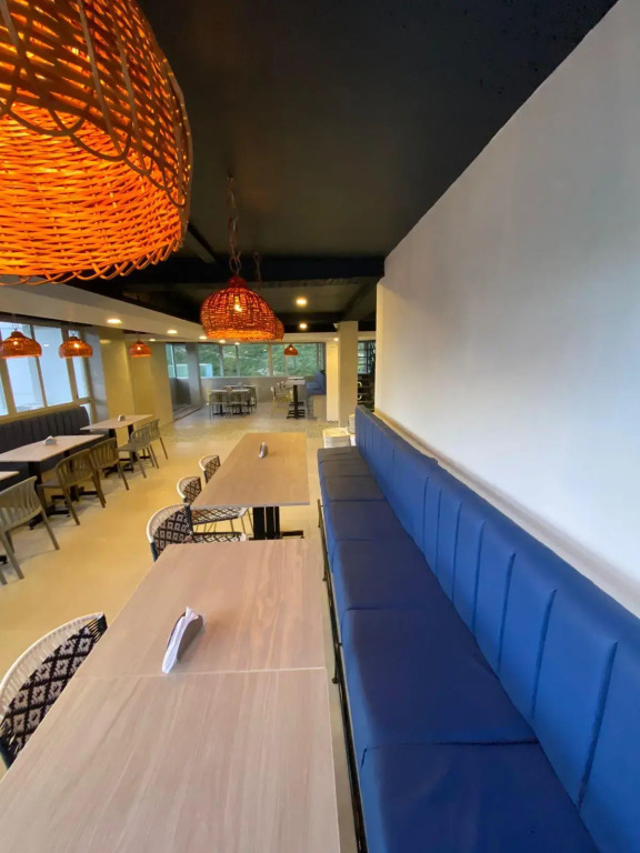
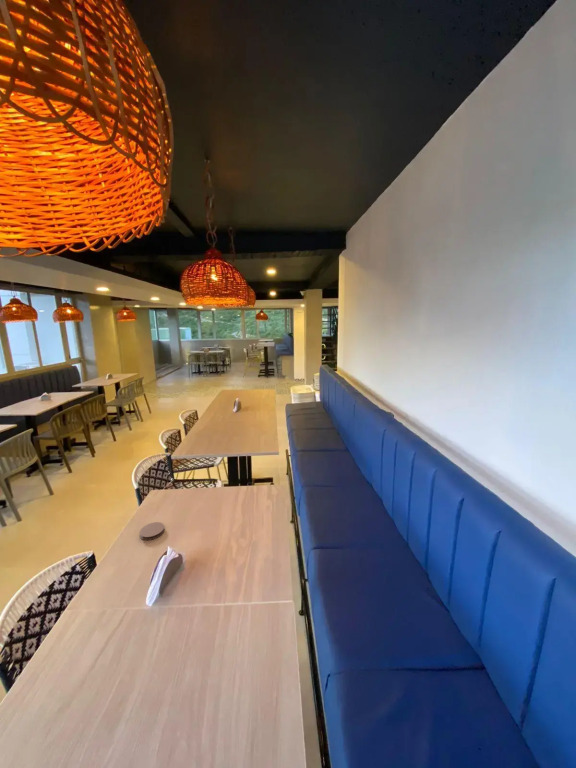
+ coaster [139,521,165,541]
